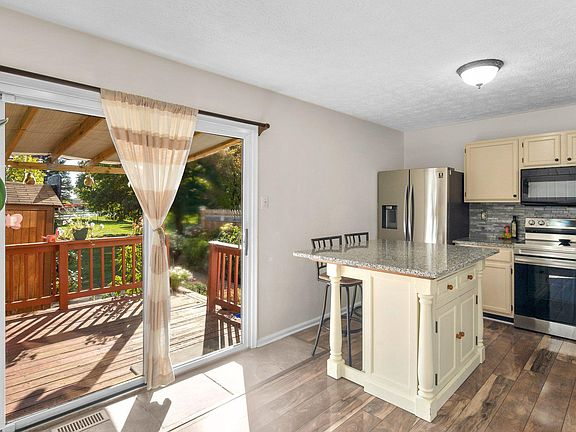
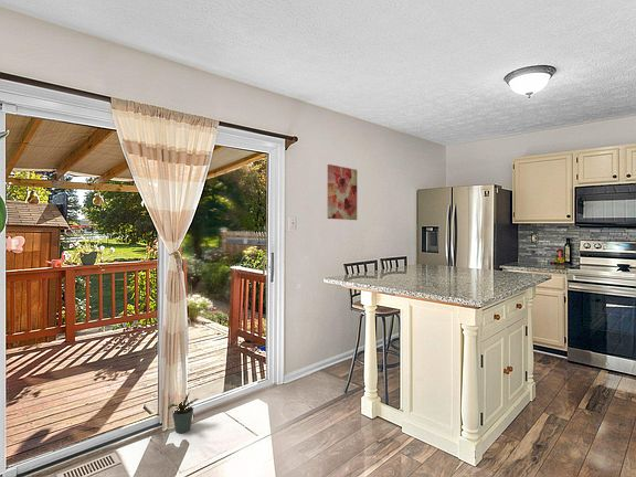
+ wall art [327,163,358,221]
+ potted plant [167,392,199,434]
